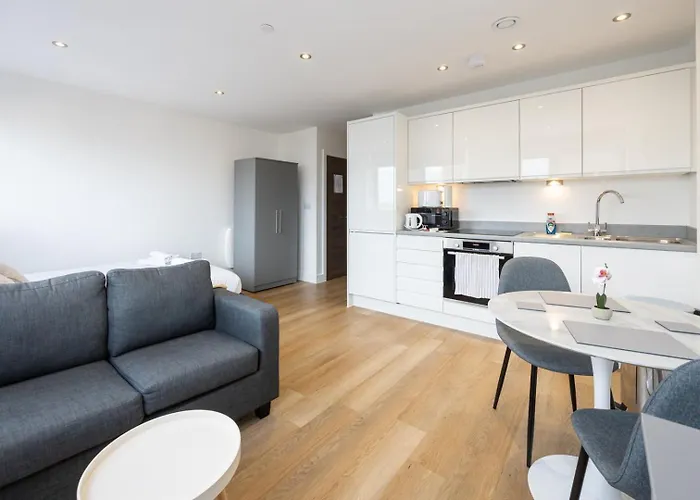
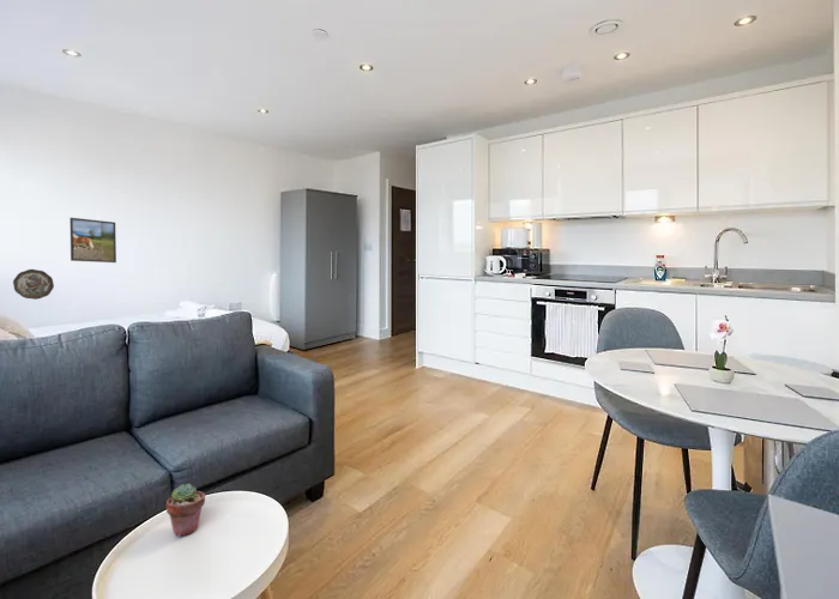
+ potted succulent [165,483,206,538]
+ decorative plate [12,268,55,301]
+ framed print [68,217,117,264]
